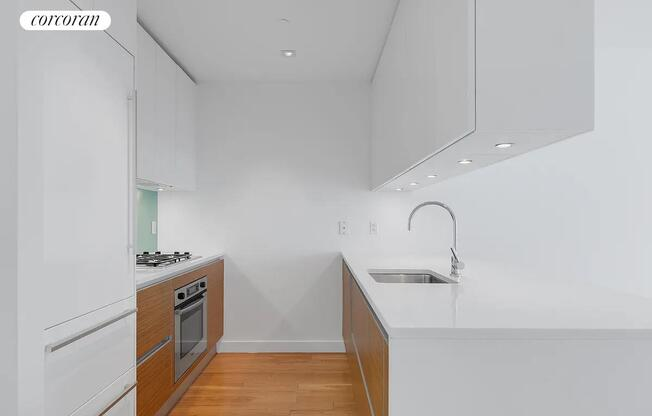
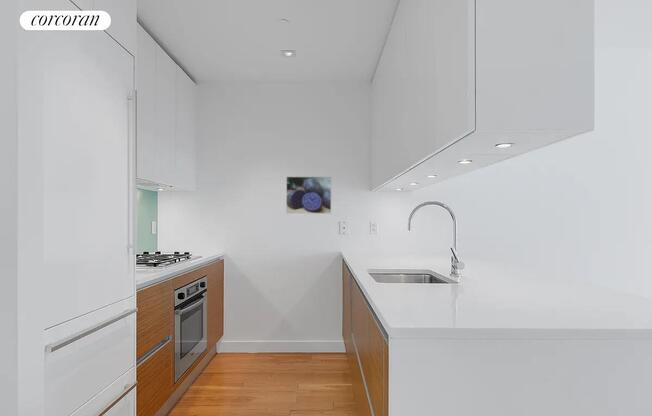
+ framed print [285,176,332,215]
